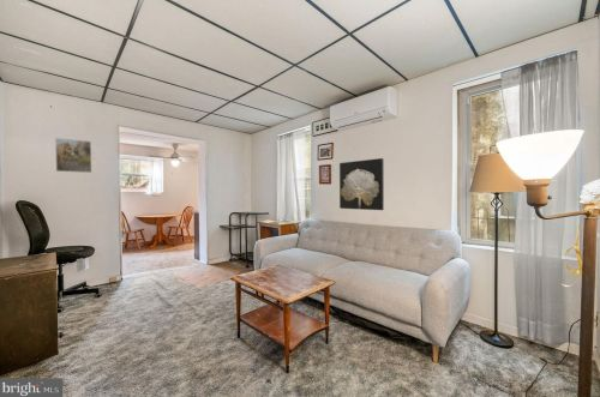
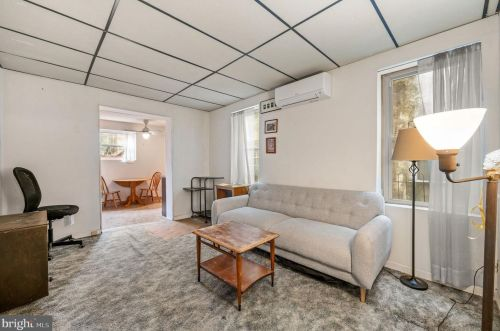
- wall art [338,157,385,211]
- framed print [54,137,92,174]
